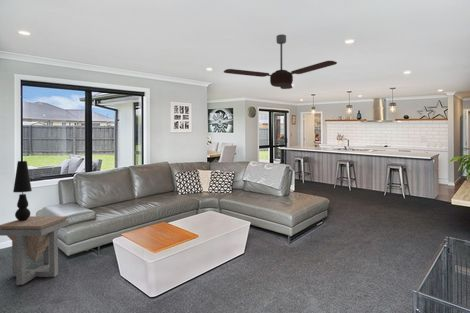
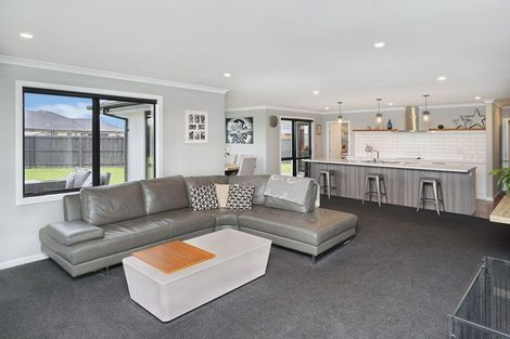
- ceiling fan [223,33,338,90]
- table lamp [12,160,33,221]
- side table [0,215,70,286]
